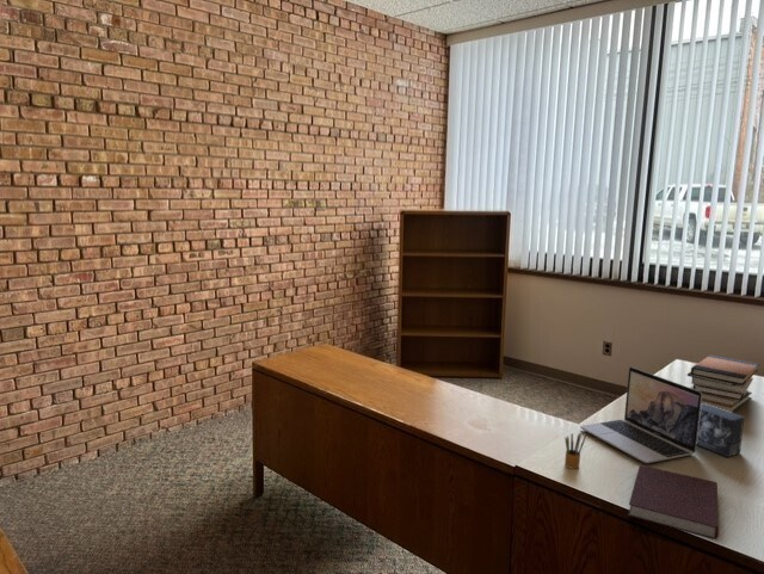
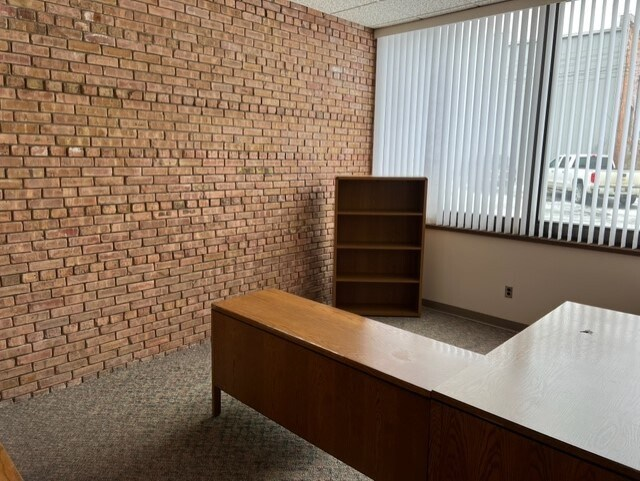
- pencil box [563,431,587,470]
- laptop [579,366,702,464]
- notebook [627,464,720,541]
- book stack [686,353,760,413]
- small box [696,403,746,458]
